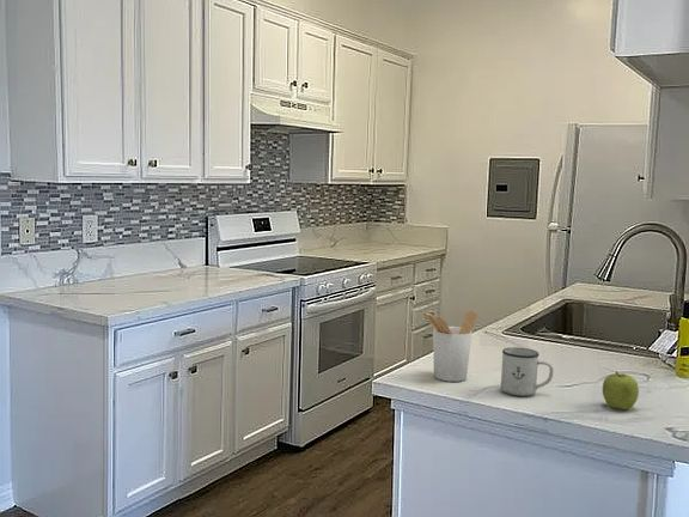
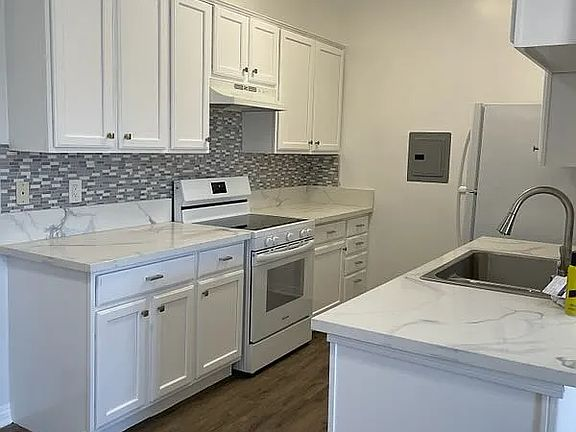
- utensil holder [423,310,477,383]
- mug [500,346,555,397]
- fruit [602,371,640,410]
